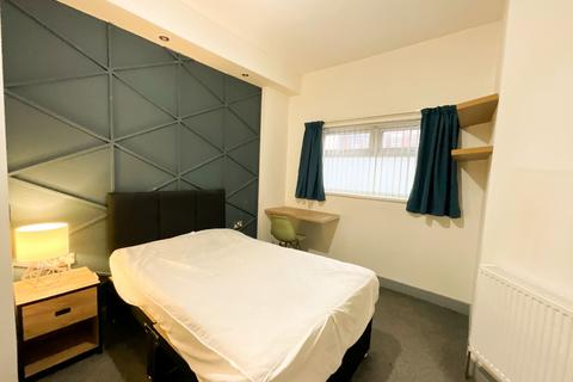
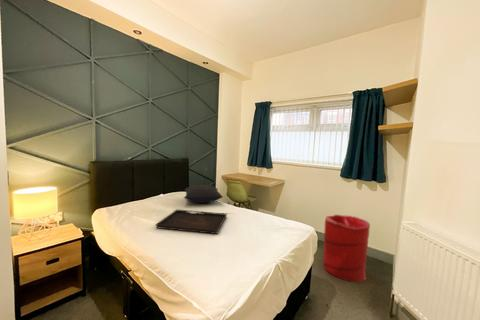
+ serving tray [155,208,228,235]
+ pillow [183,184,224,204]
+ laundry hamper [323,214,371,283]
